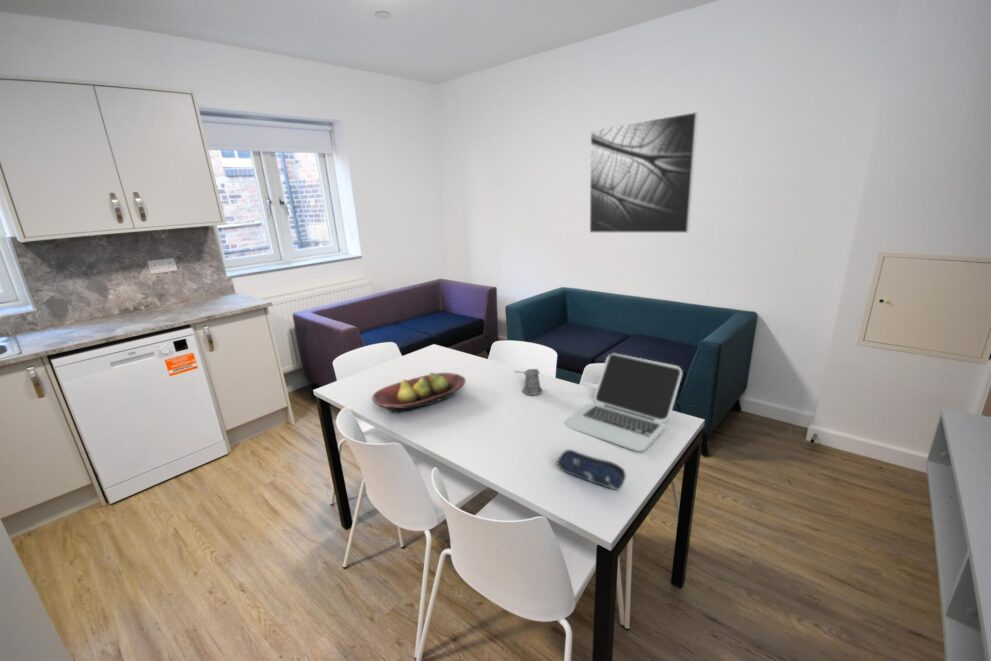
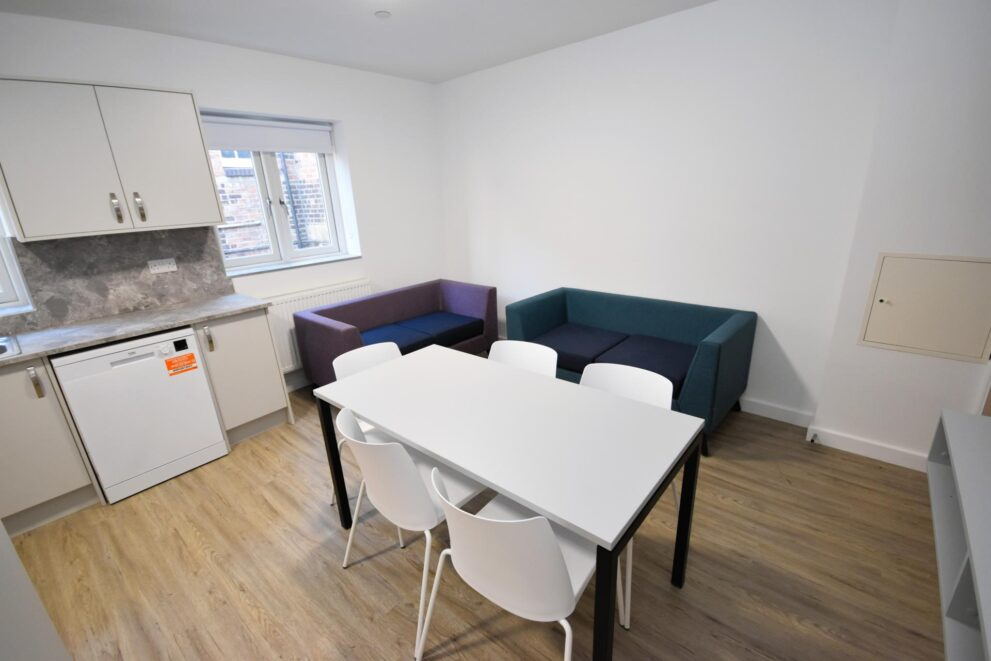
- fruit bowl [371,372,467,414]
- laptop [564,352,683,452]
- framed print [589,111,699,234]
- pepper shaker [514,368,543,396]
- pencil case [555,449,627,491]
